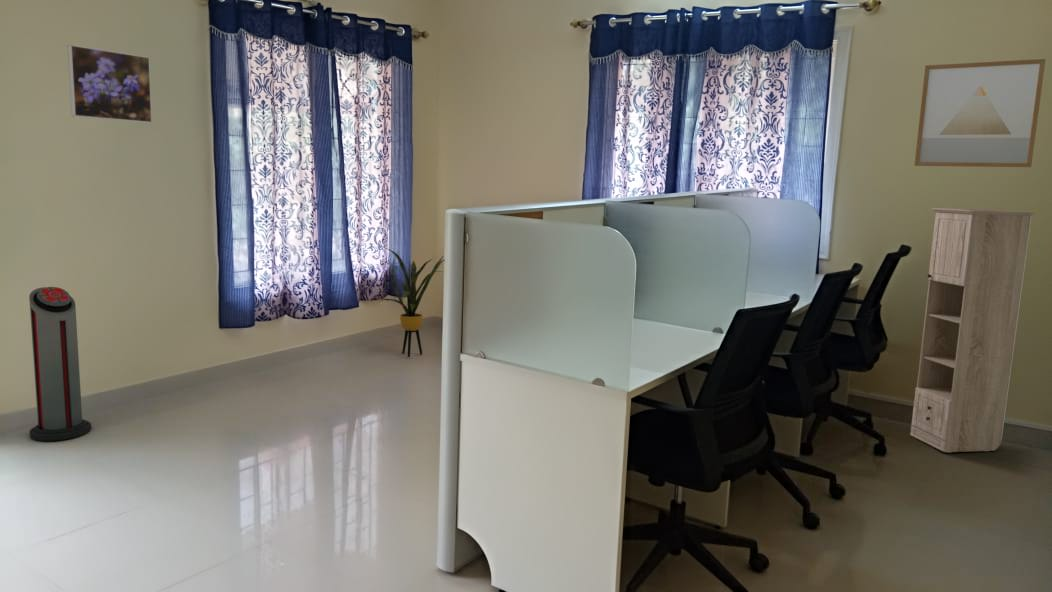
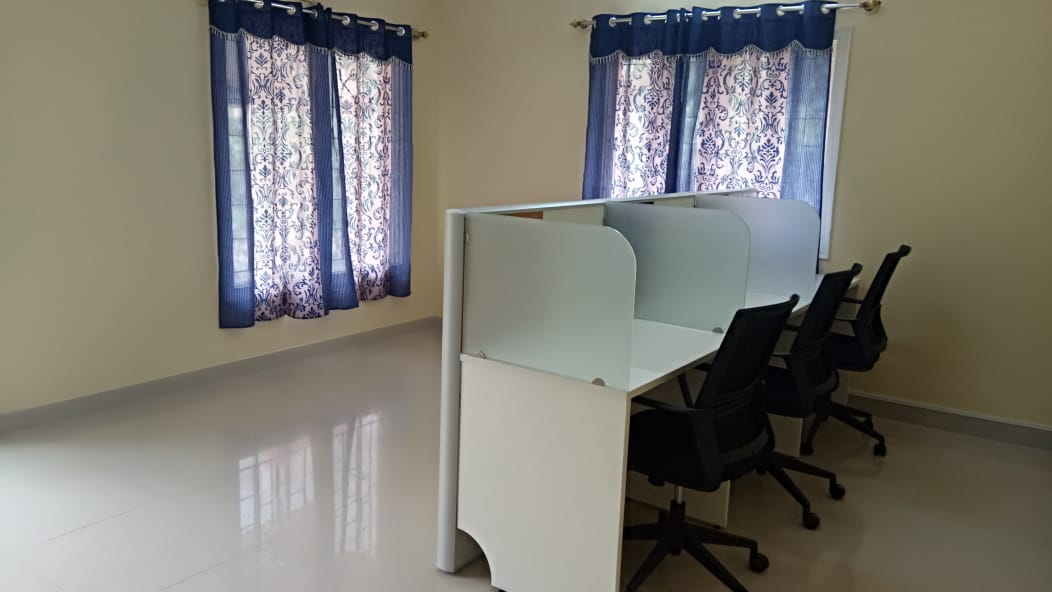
- storage cabinet [909,207,1035,453]
- wall art [913,58,1046,168]
- air purifier [28,286,92,442]
- house plant [377,246,445,358]
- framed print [67,44,153,124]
